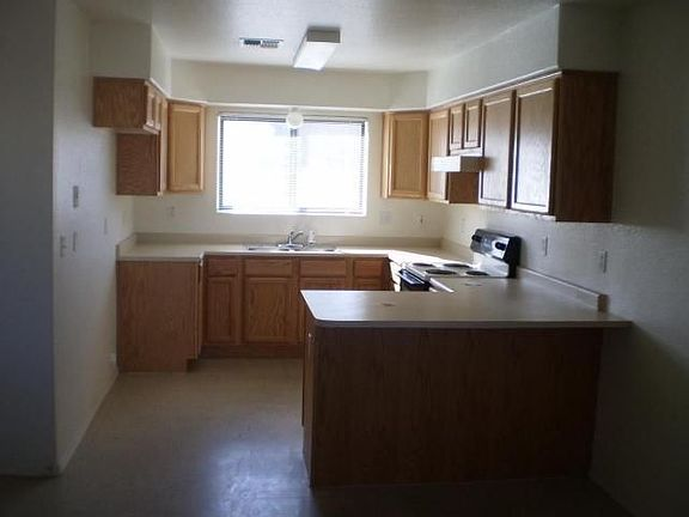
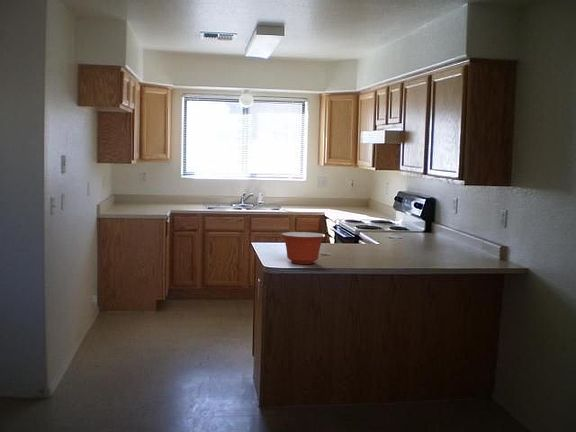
+ mixing bowl [280,231,326,265]
